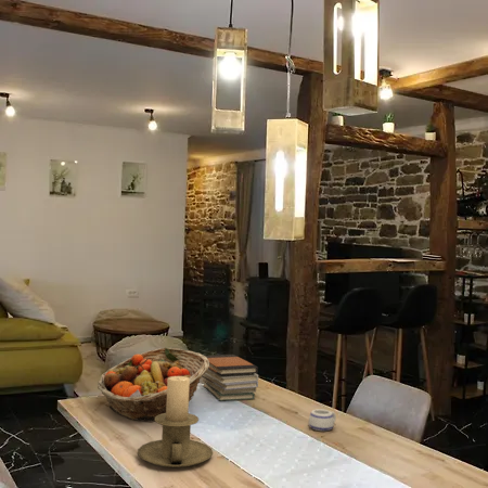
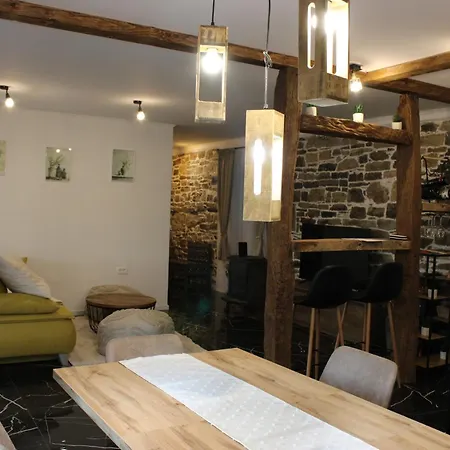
- mug [308,408,337,432]
- candle holder [137,376,214,468]
- book stack [202,354,259,402]
- fruit basket [97,347,209,422]
